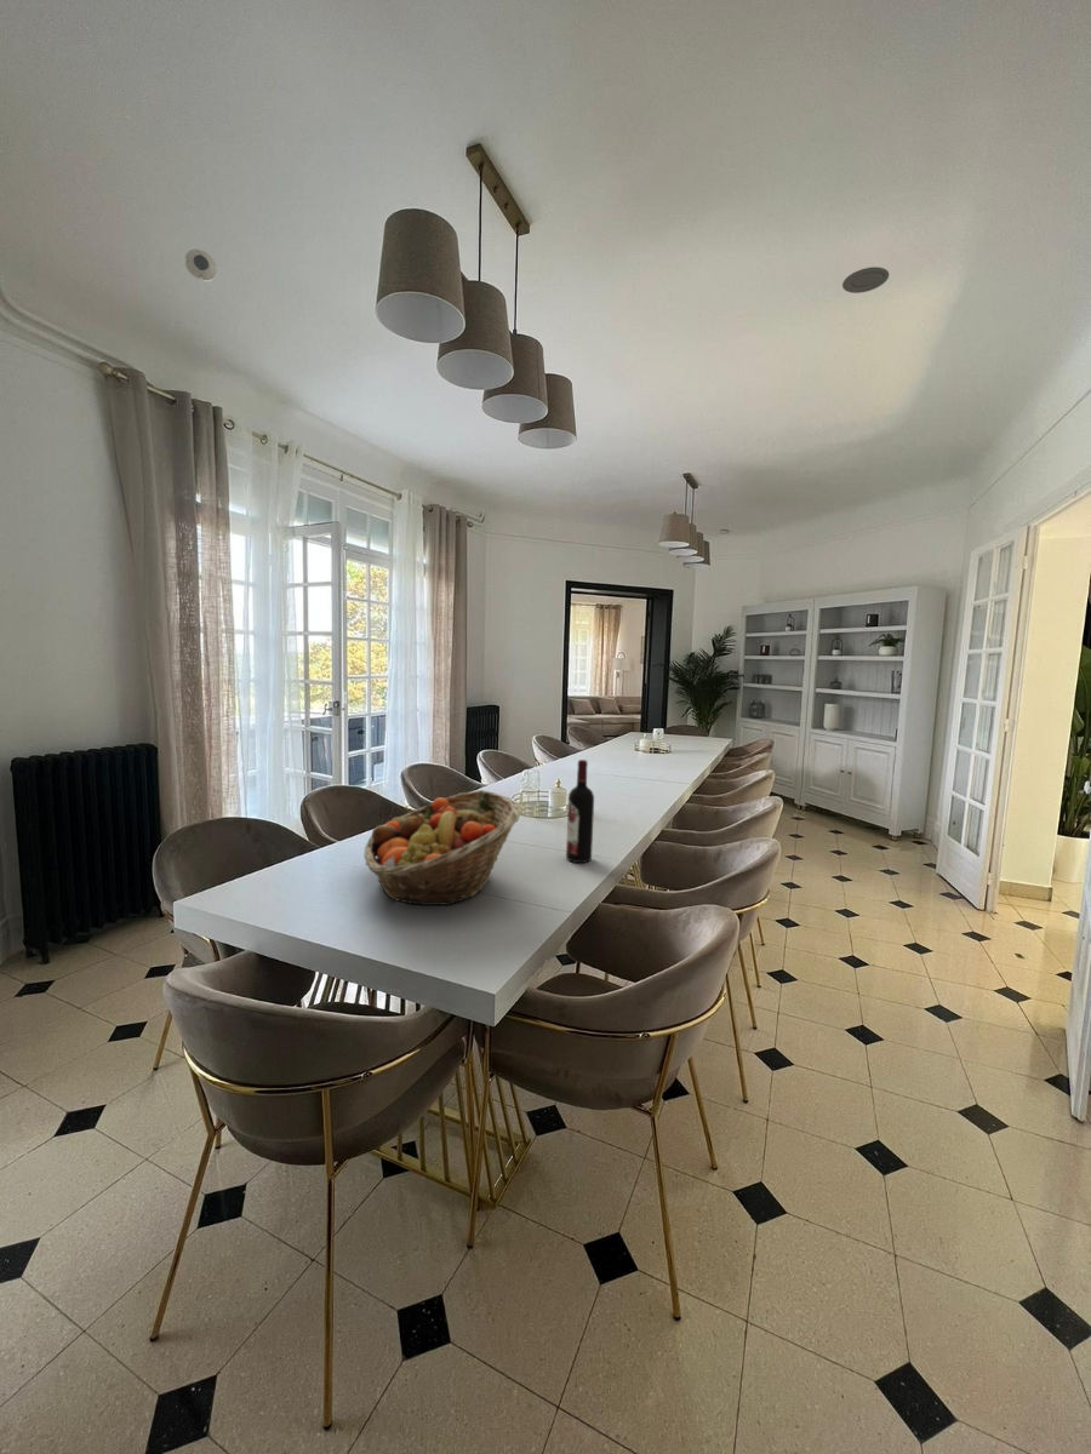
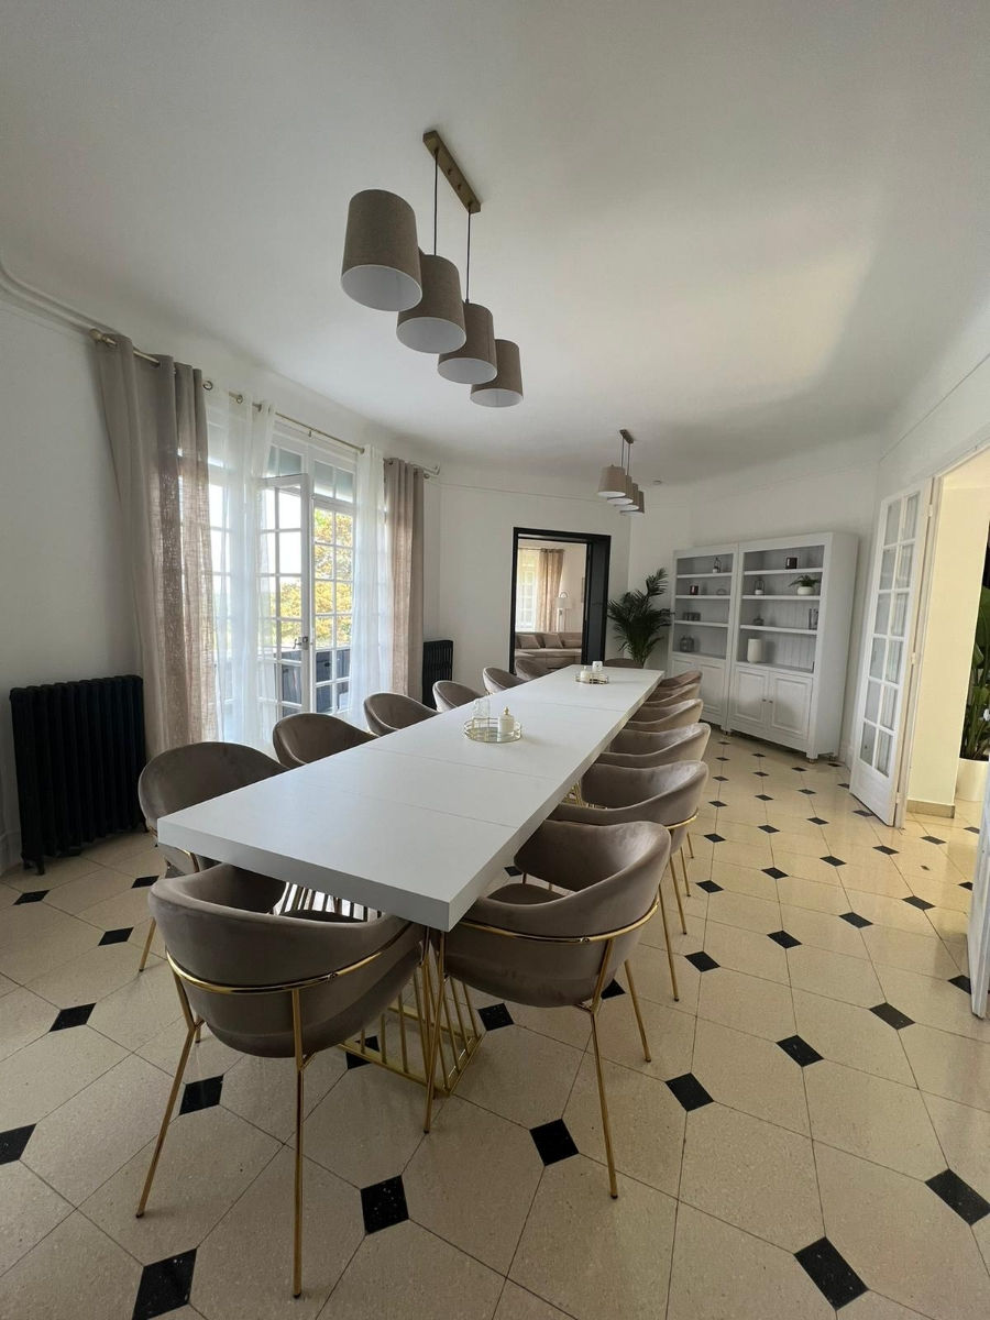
- wine bottle [565,759,595,864]
- fruit basket [362,789,522,908]
- smoke detector [184,248,218,282]
- recessed light [841,265,890,294]
